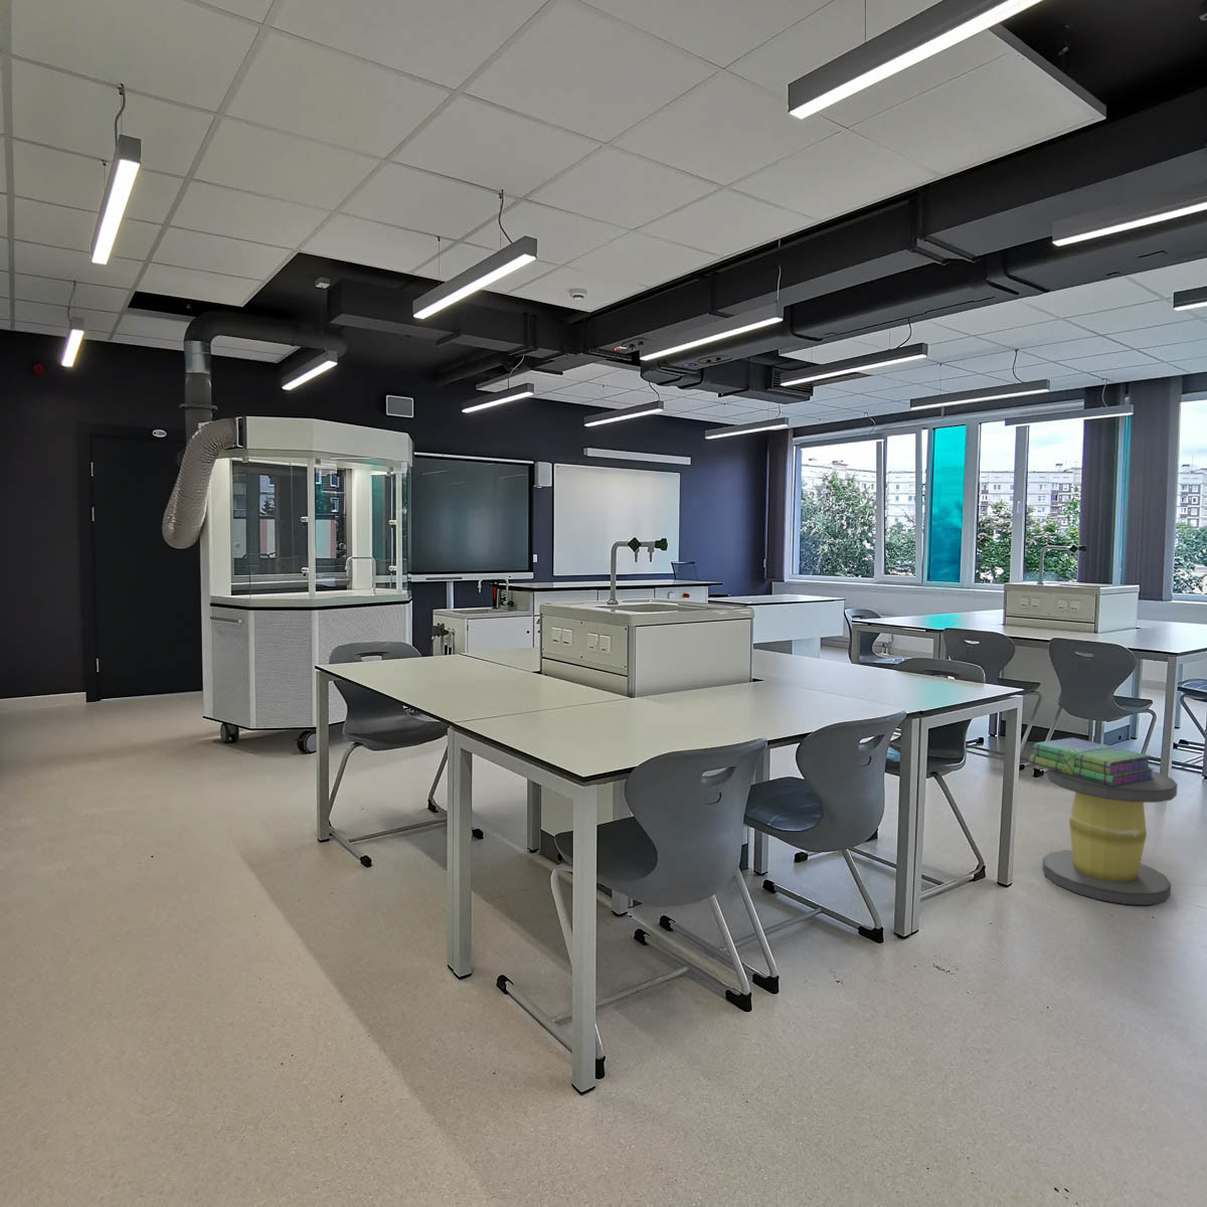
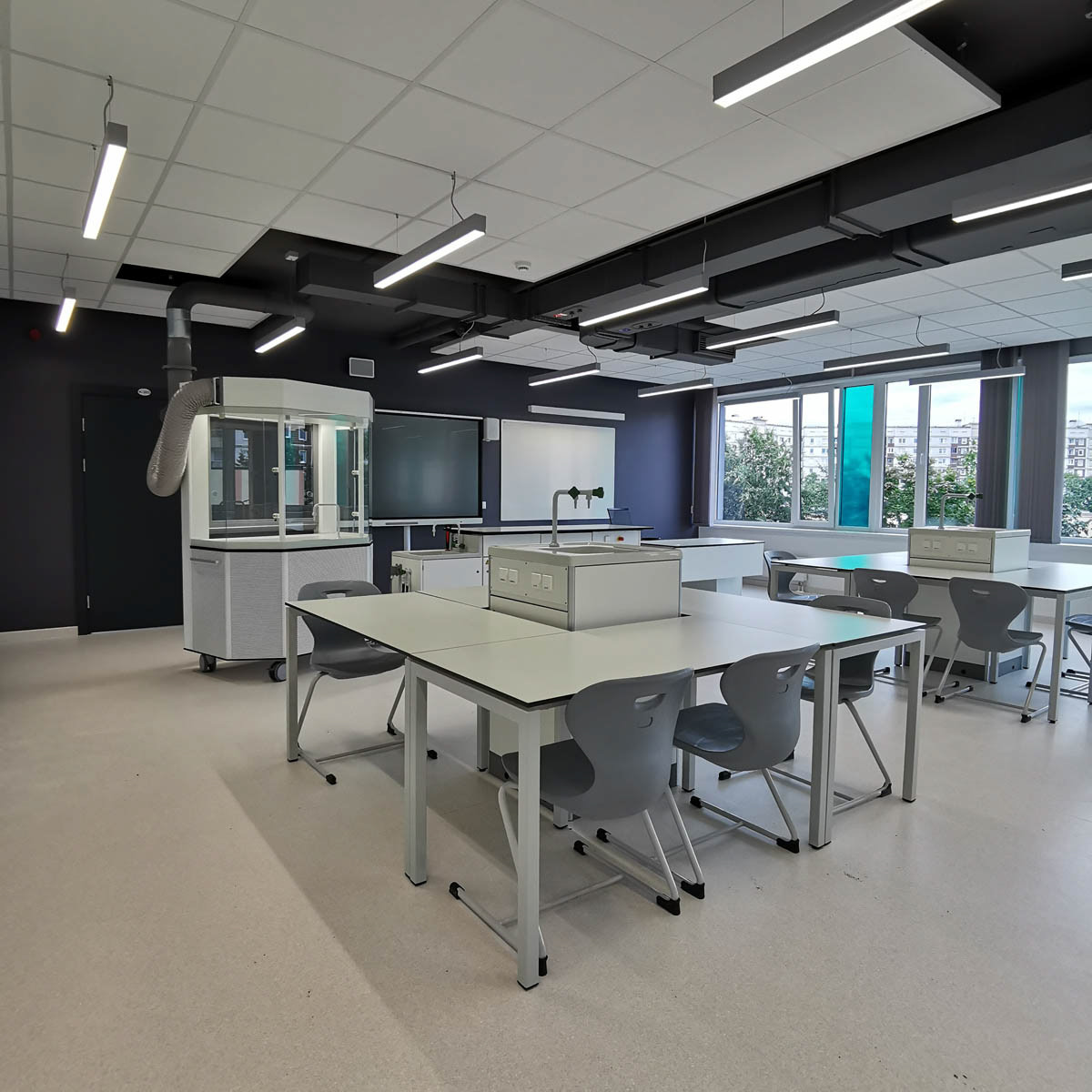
- stool [1041,768,1179,906]
- stack of books [1028,737,1156,787]
